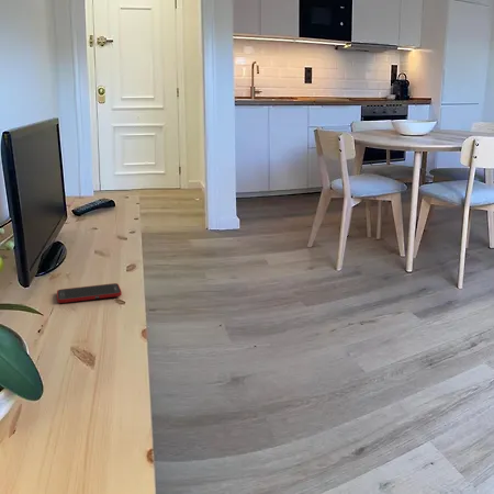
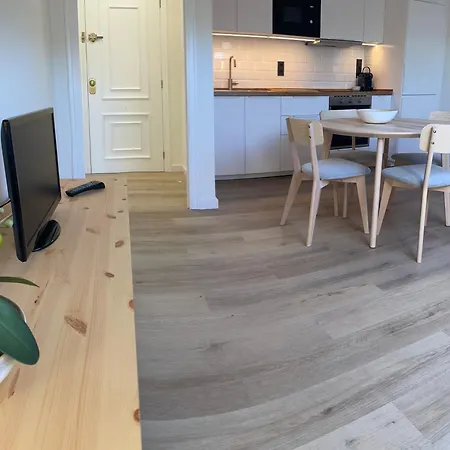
- cell phone [56,282,123,304]
